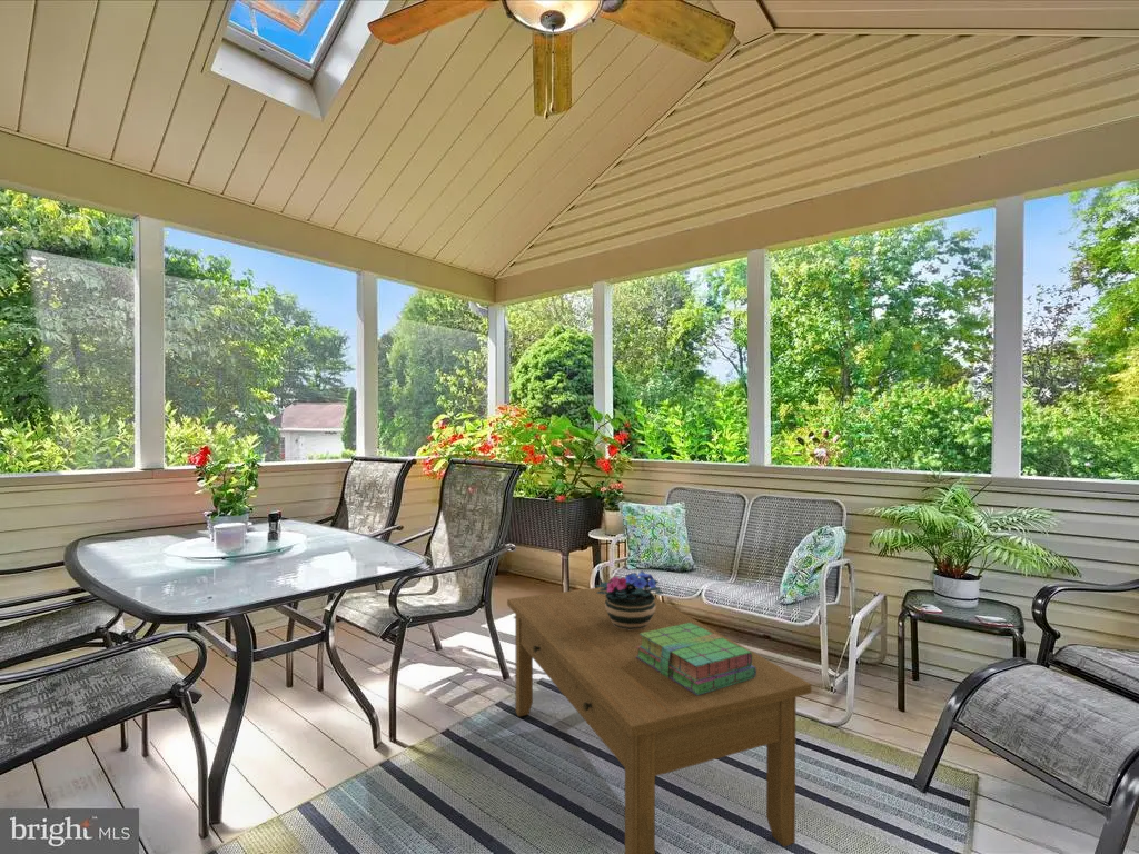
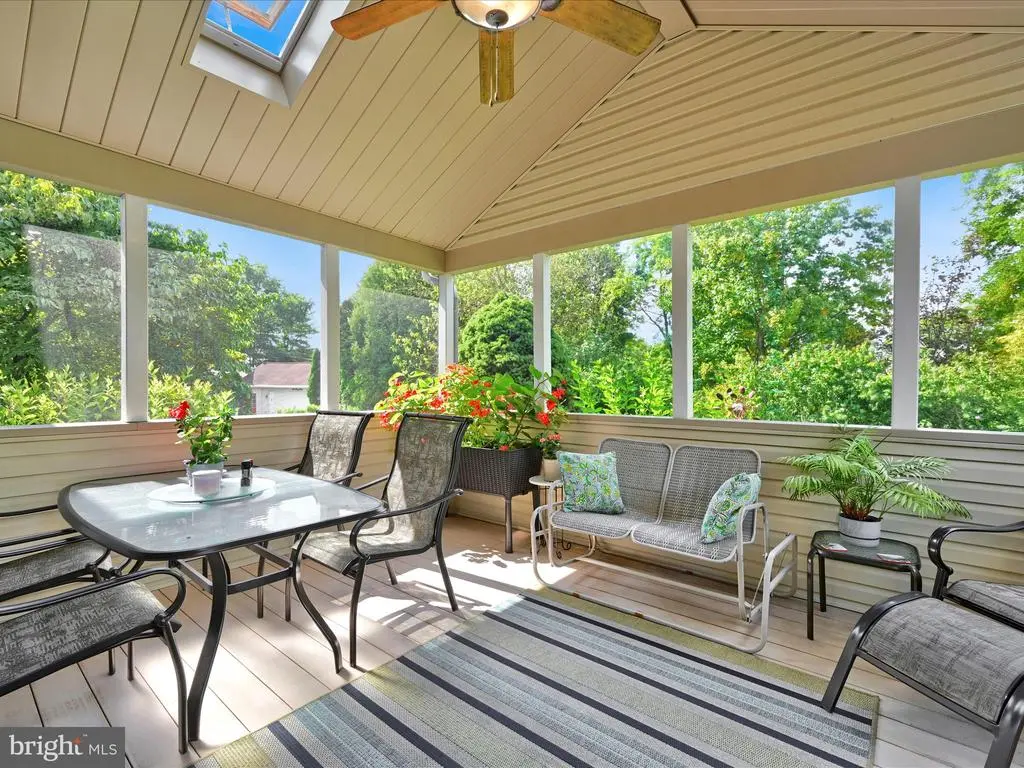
- coffee table [506,587,812,854]
- stack of books [636,623,756,695]
- potted flower [594,569,664,630]
